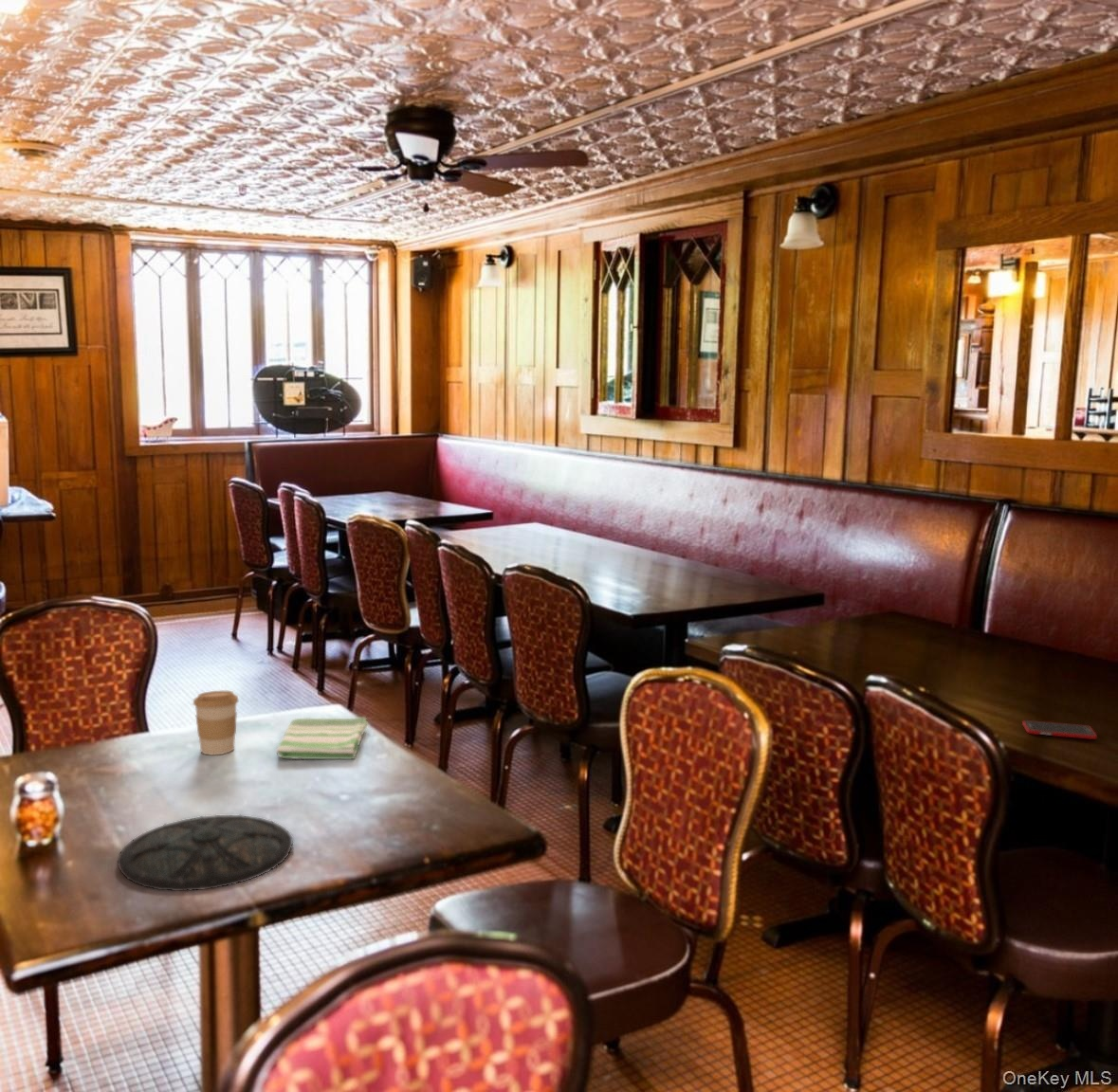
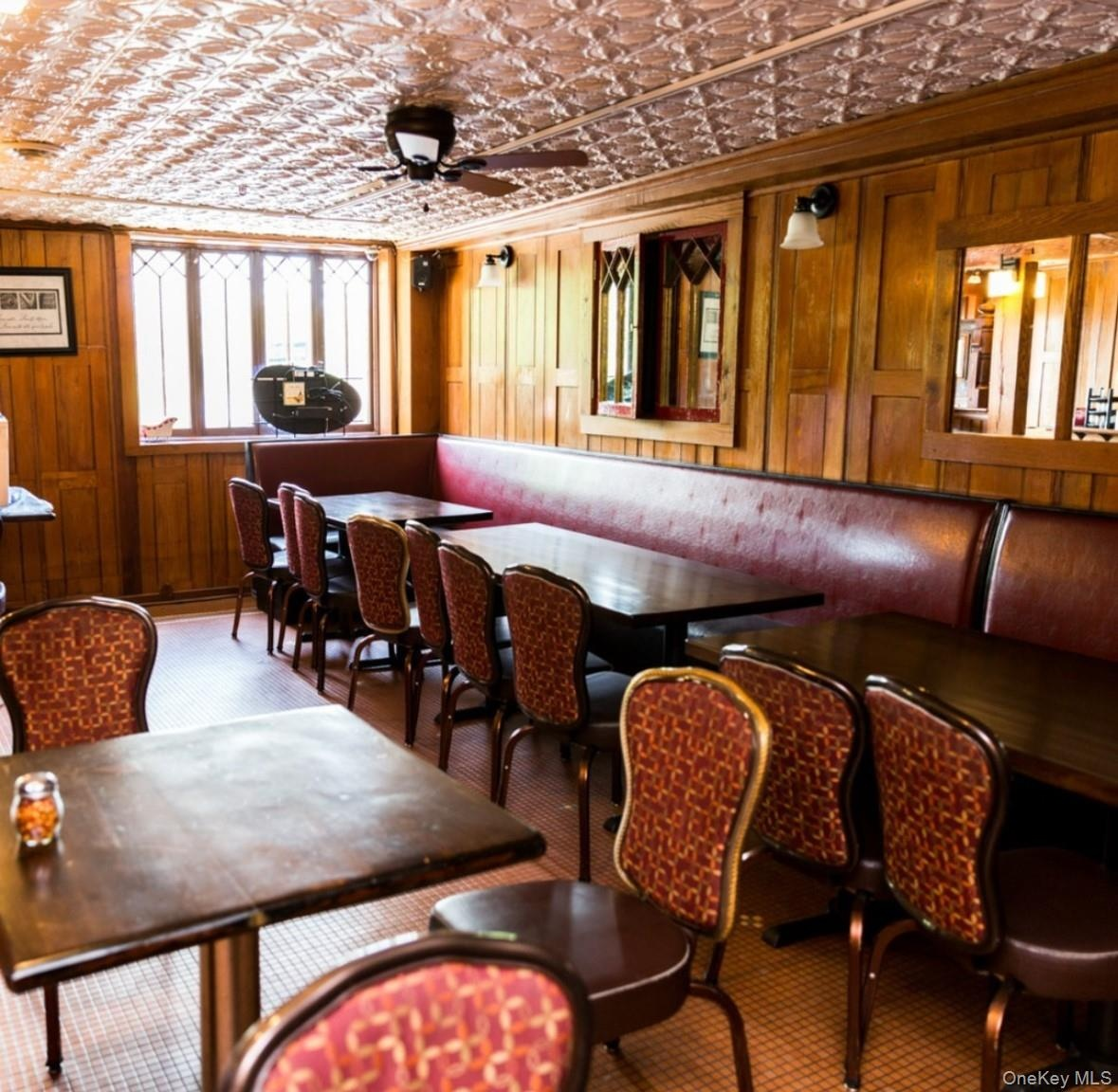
- dish towel [275,717,369,760]
- plate [117,814,294,892]
- cell phone [1021,719,1098,740]
- coffee cup [192,690,240,756]
